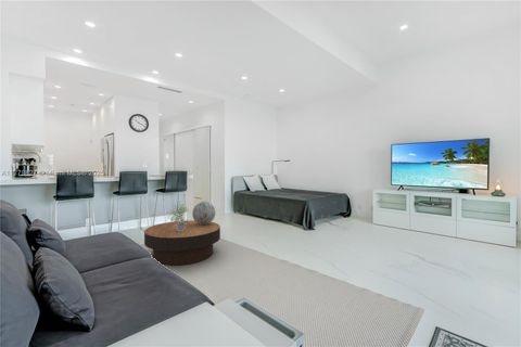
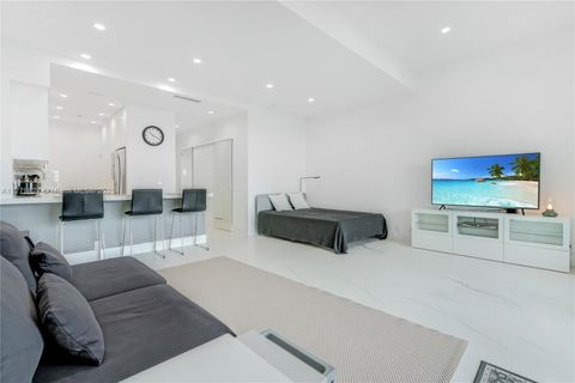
- decorative sphere [191,201,216,224]
- potted plant [167,201,190,231]
- coffee table [143,219,221,266]
